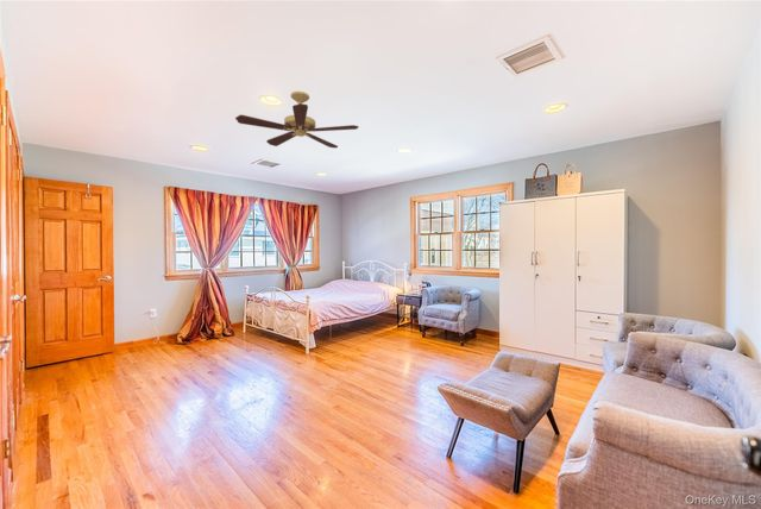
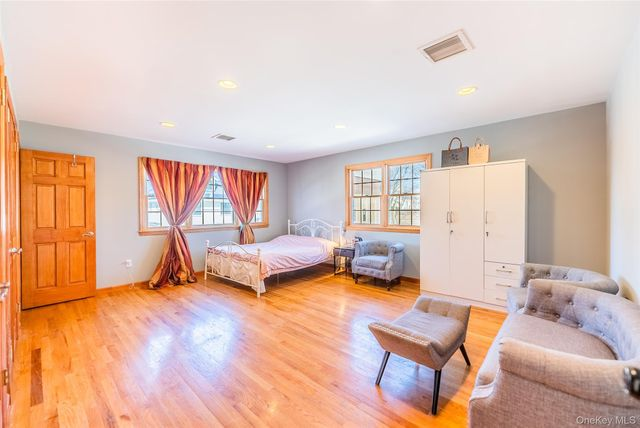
- ceiling fan [234,90,360,149]
